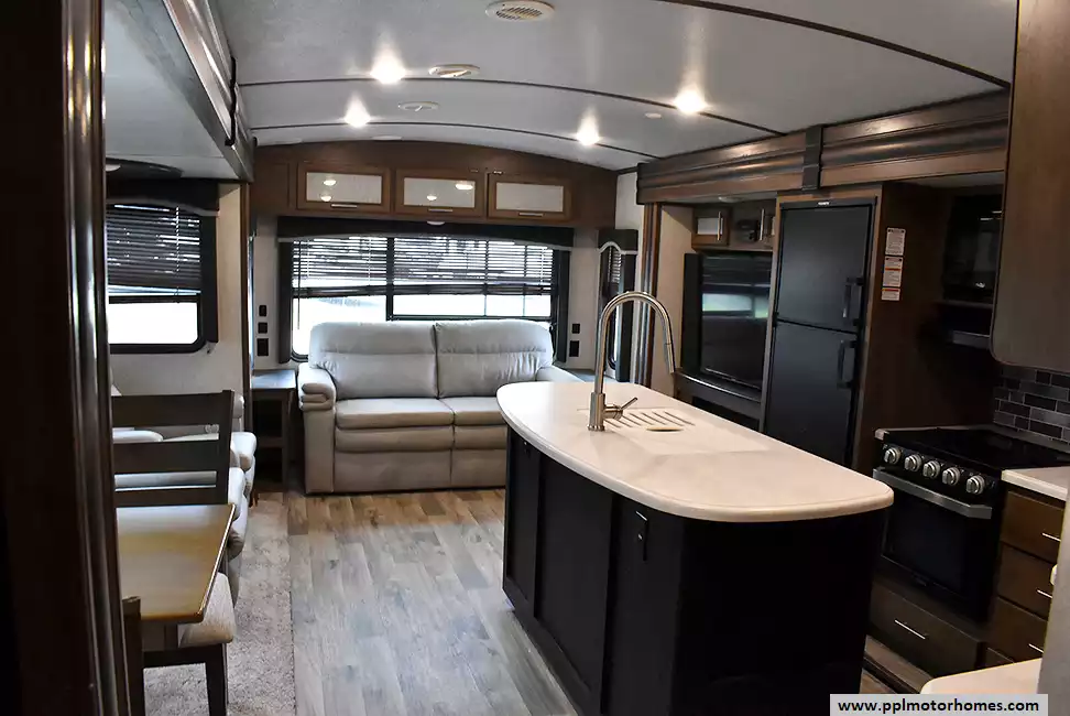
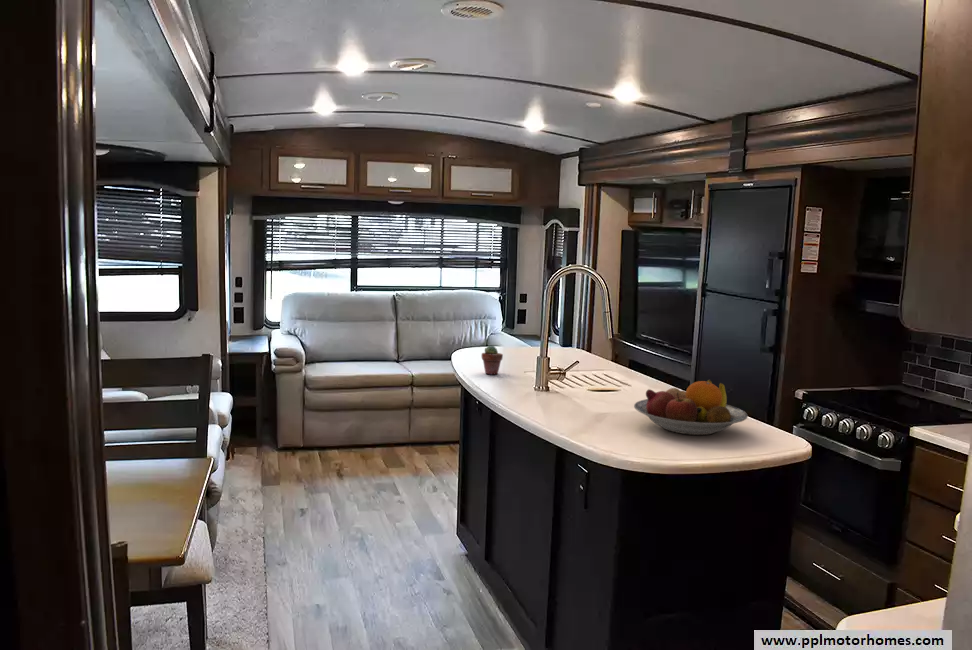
+ fruit bowl [633,379,749,436]
+ potted succulent [481,344,504,376]
